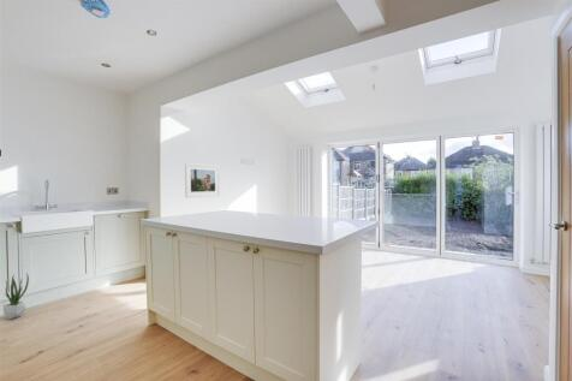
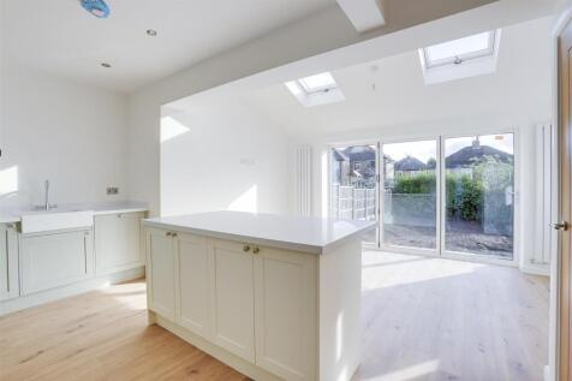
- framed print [184,162,221,198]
- potted plant [2,273,30,321]
